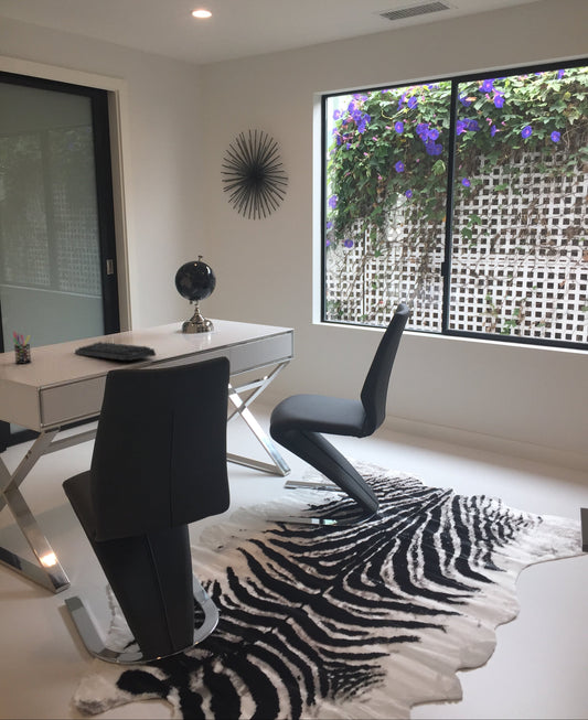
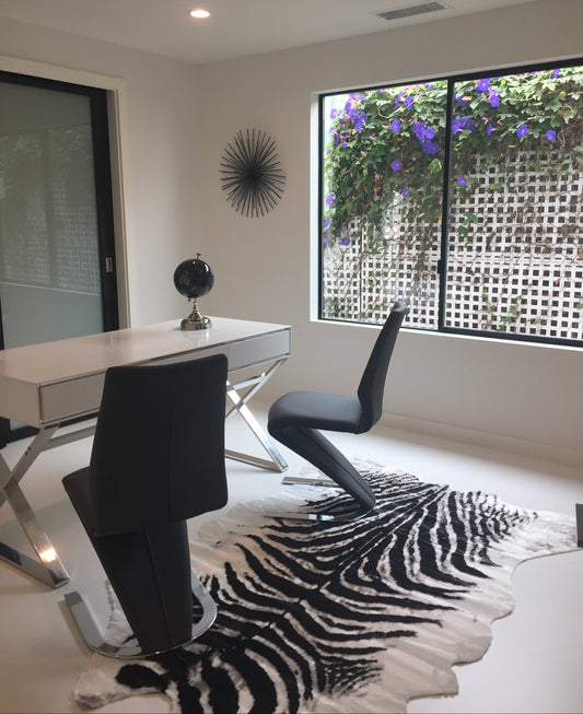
- pen holder [12,331,32,365]
- keyboard [74,341,157,362]
